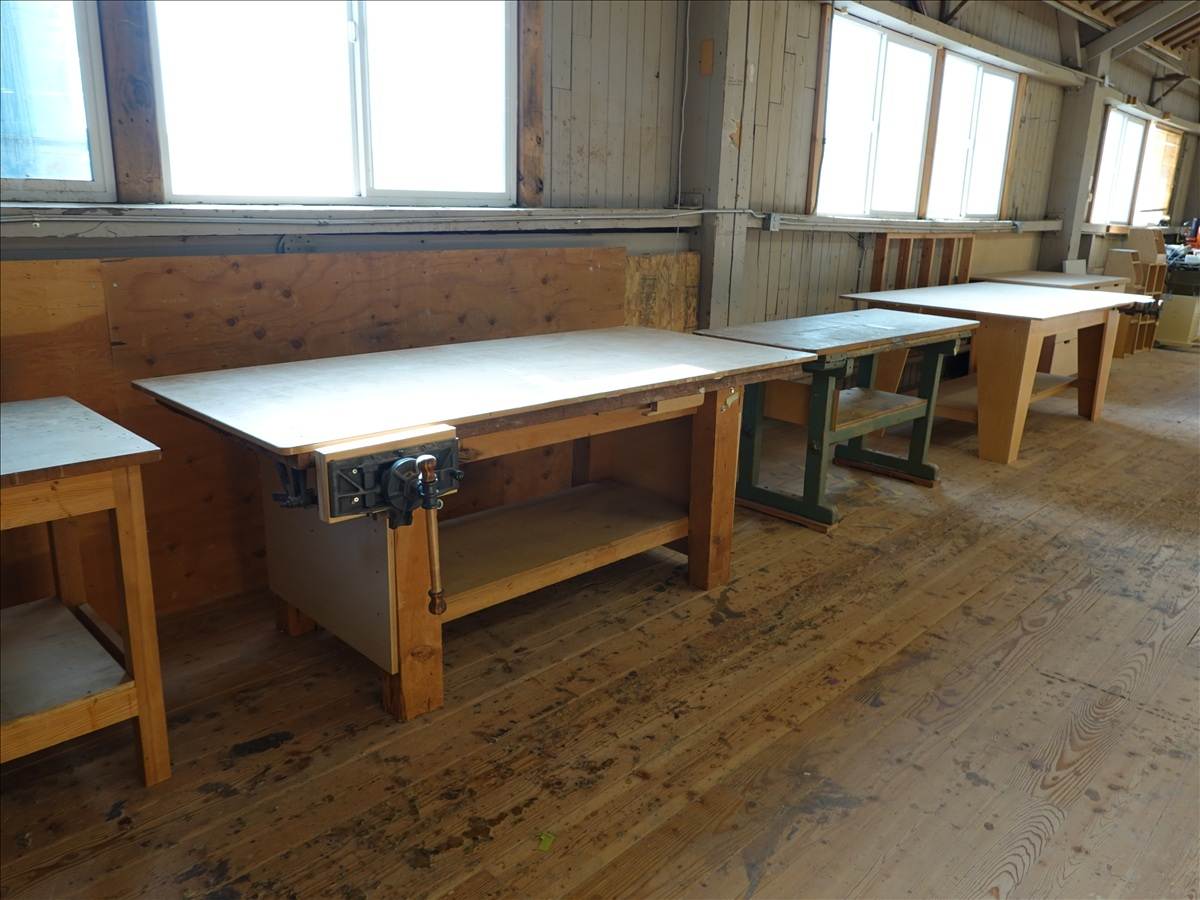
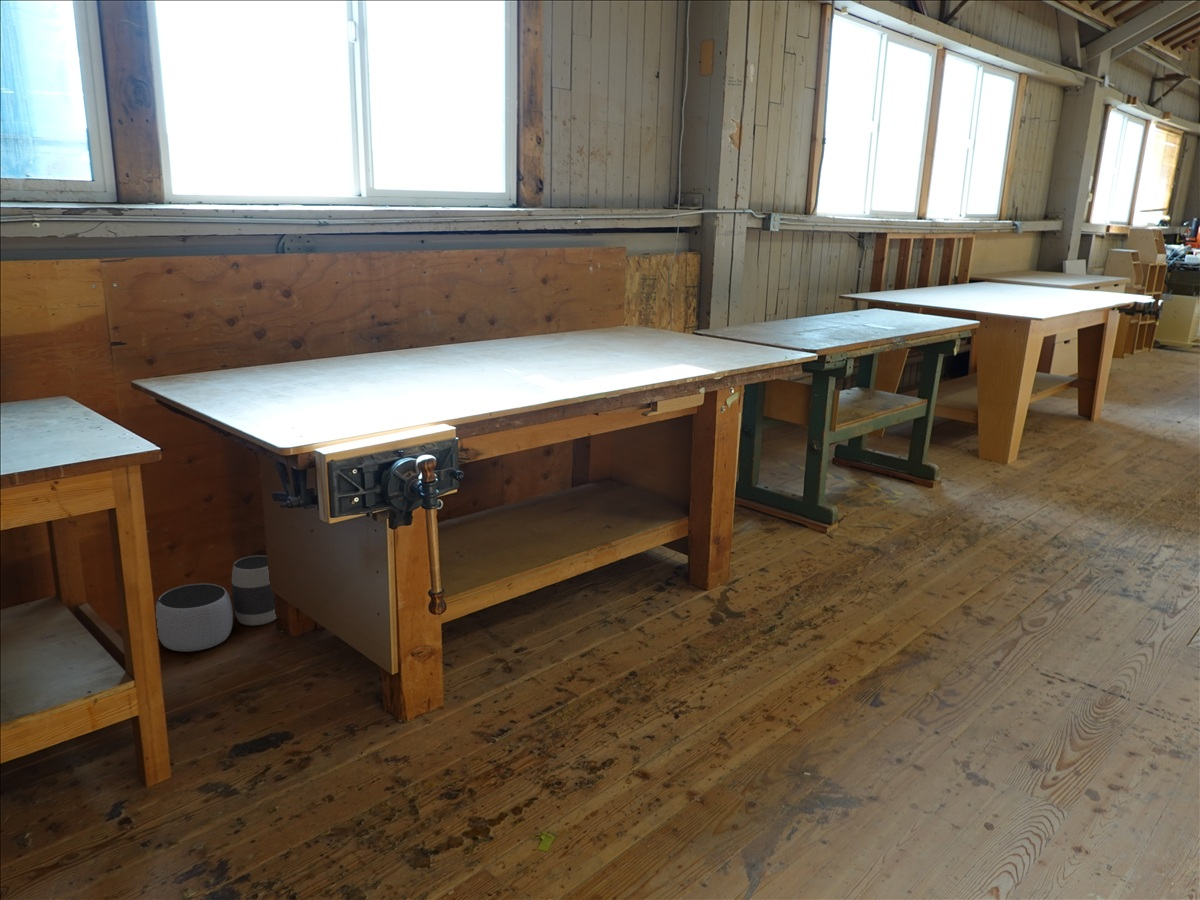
+ waste basket [155,554,278,652]
